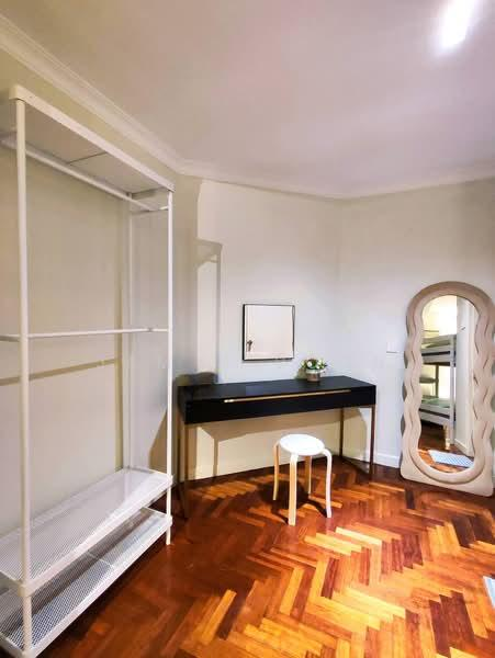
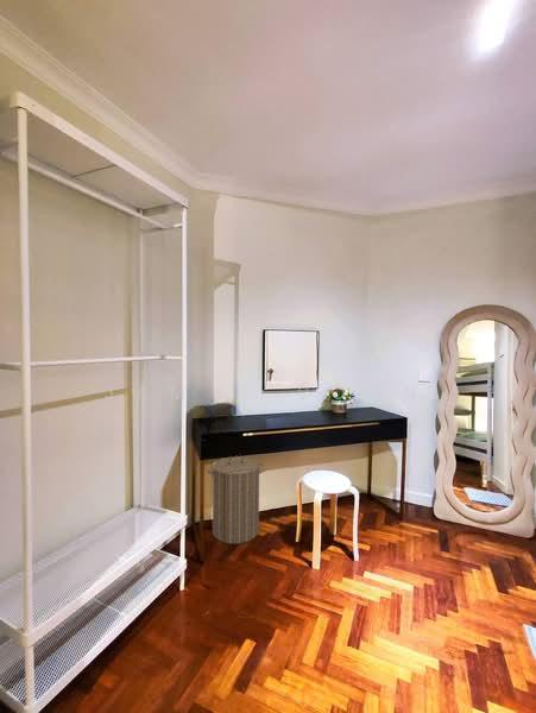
+ laundry hamper [206,455,265,545]
